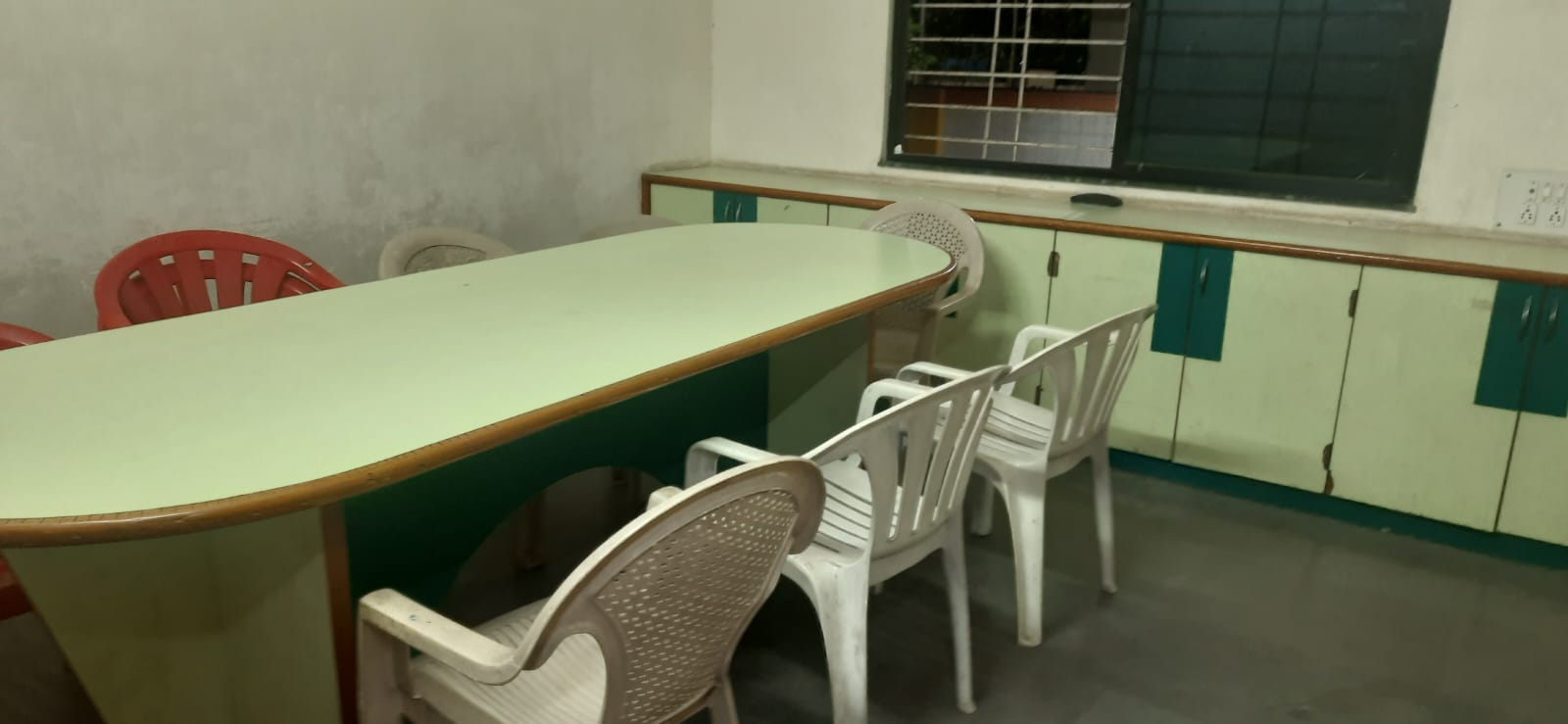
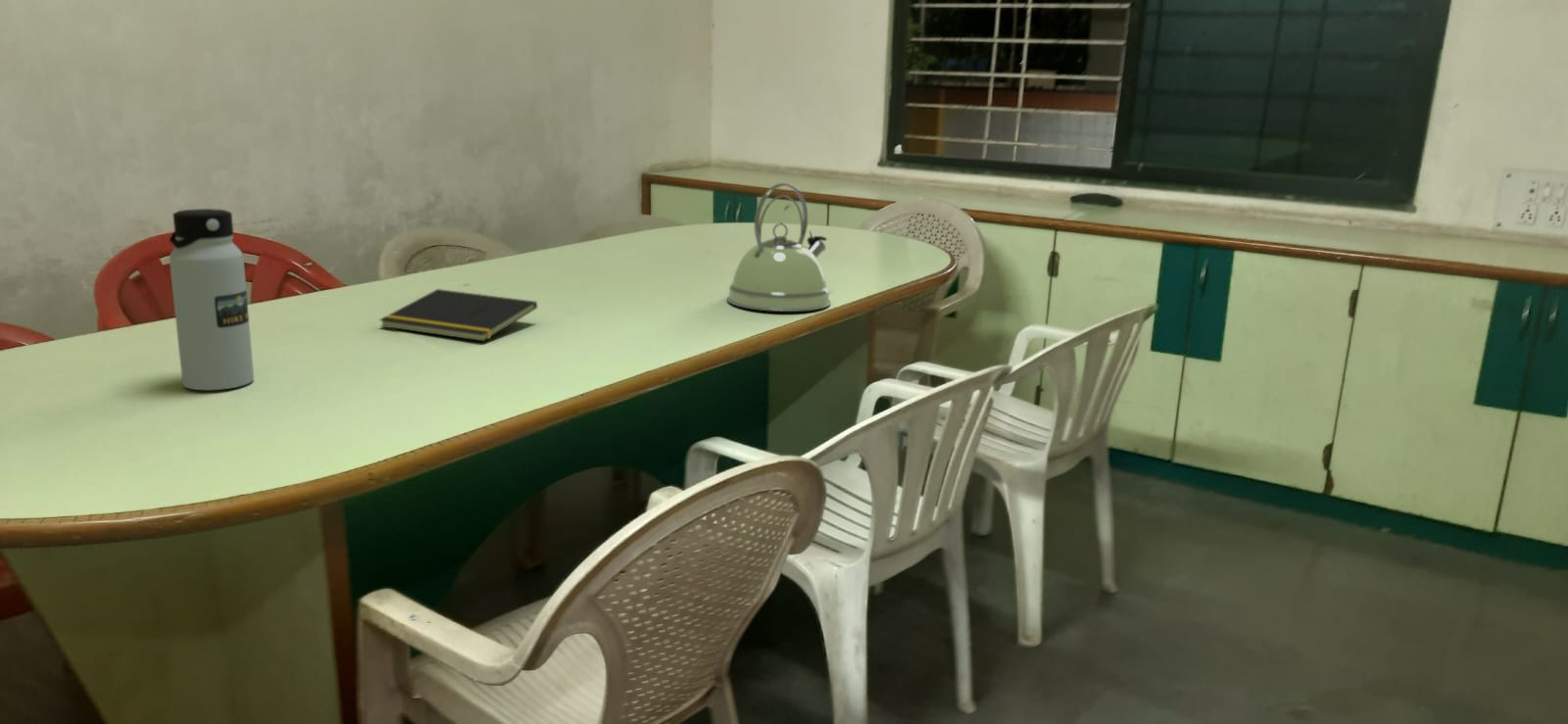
+ kettle [726,182,831,313]
+ water bottle [169,208,255,391]
+ notepad [378,288,538,343]
